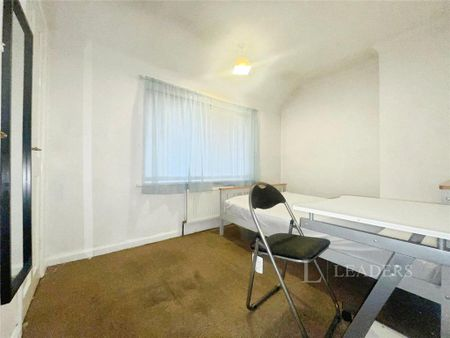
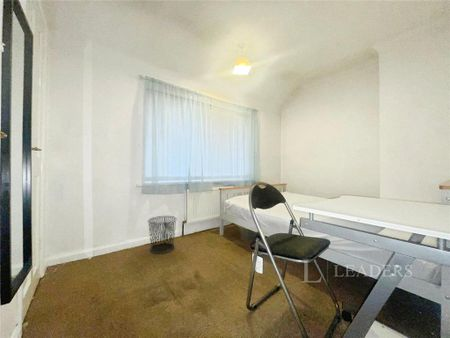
+ waste bin [147,215,178,254]
